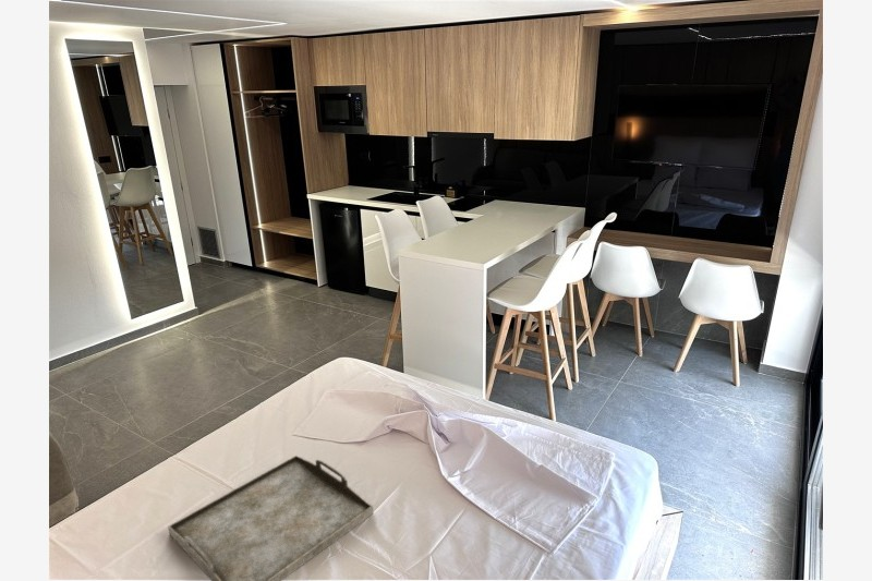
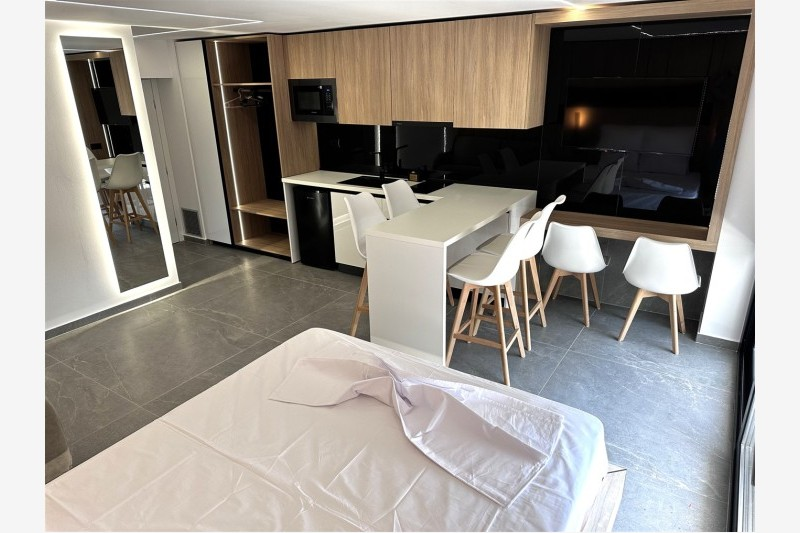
- serving tray [167,453,375,581]
